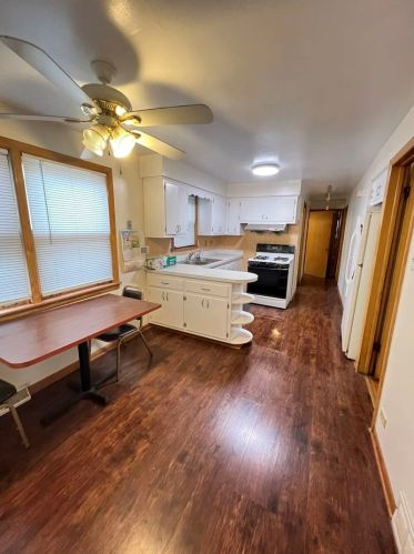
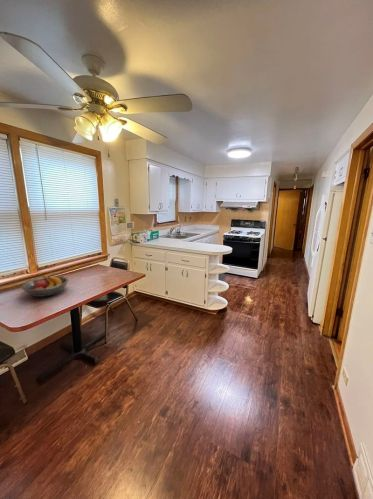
+ fruit bowl [21,275,69,298]
